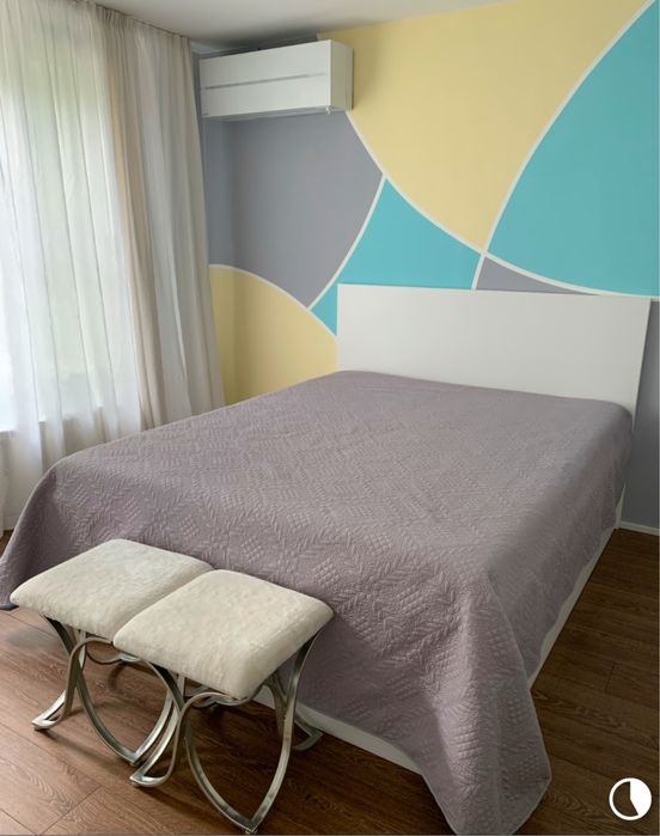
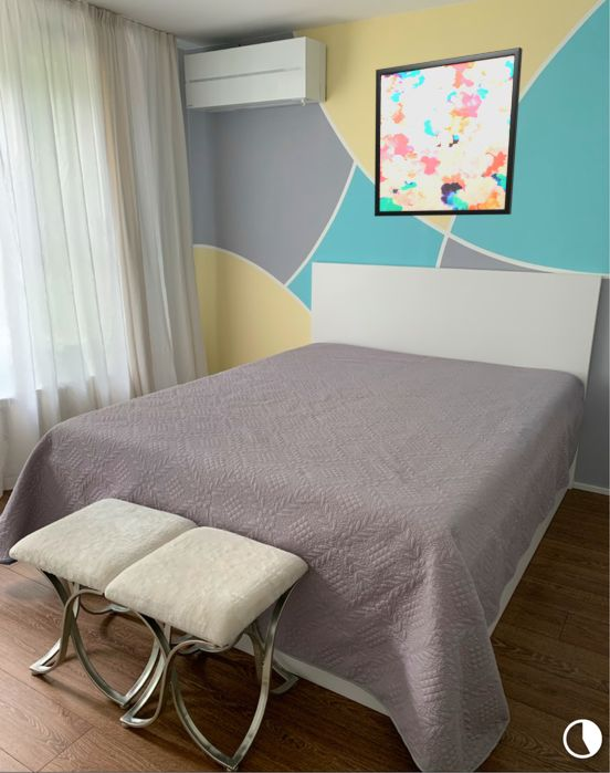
+ wall art [374,46,524,218]
